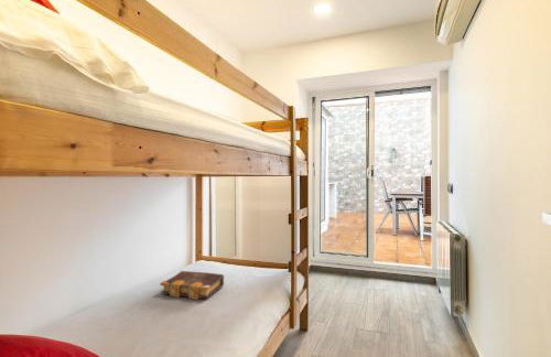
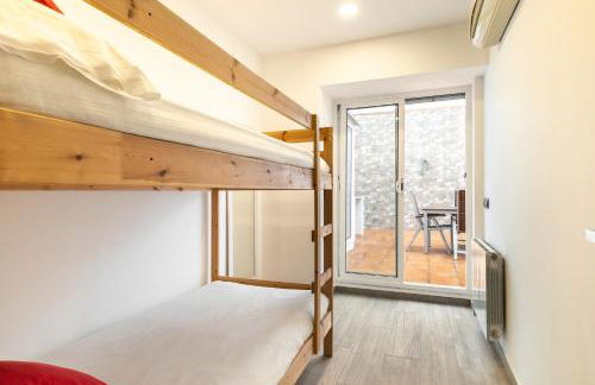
- book [159,270,225,301]
